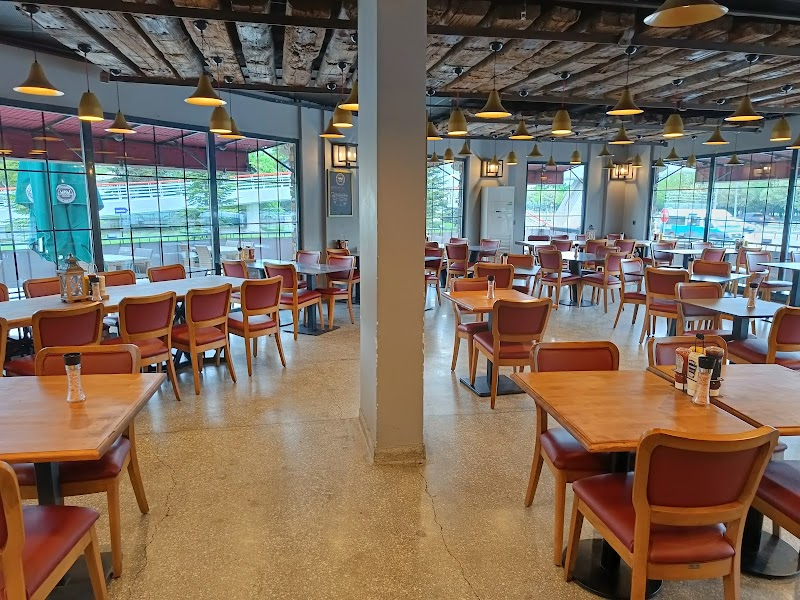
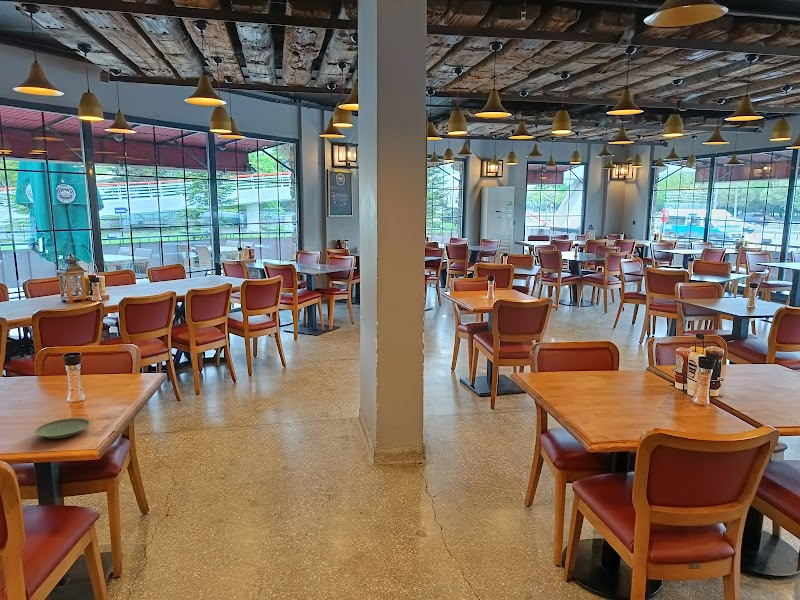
+ plate [34,417,91,439]
